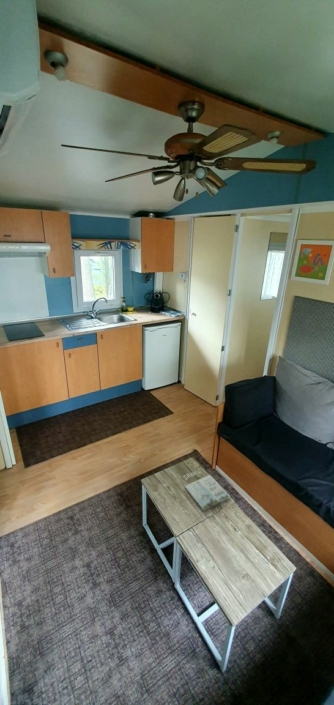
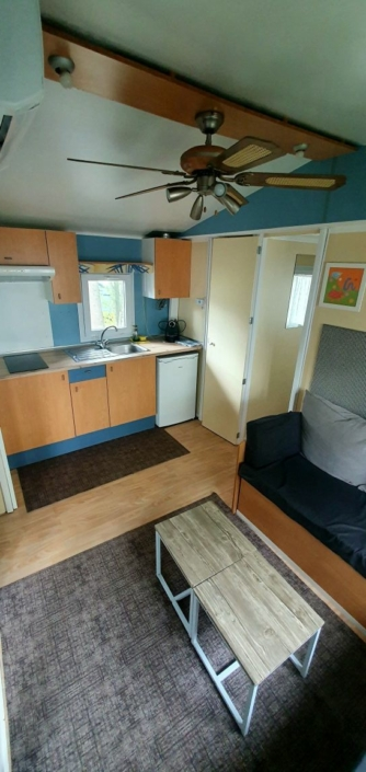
- magazine [182,470,231,512]
